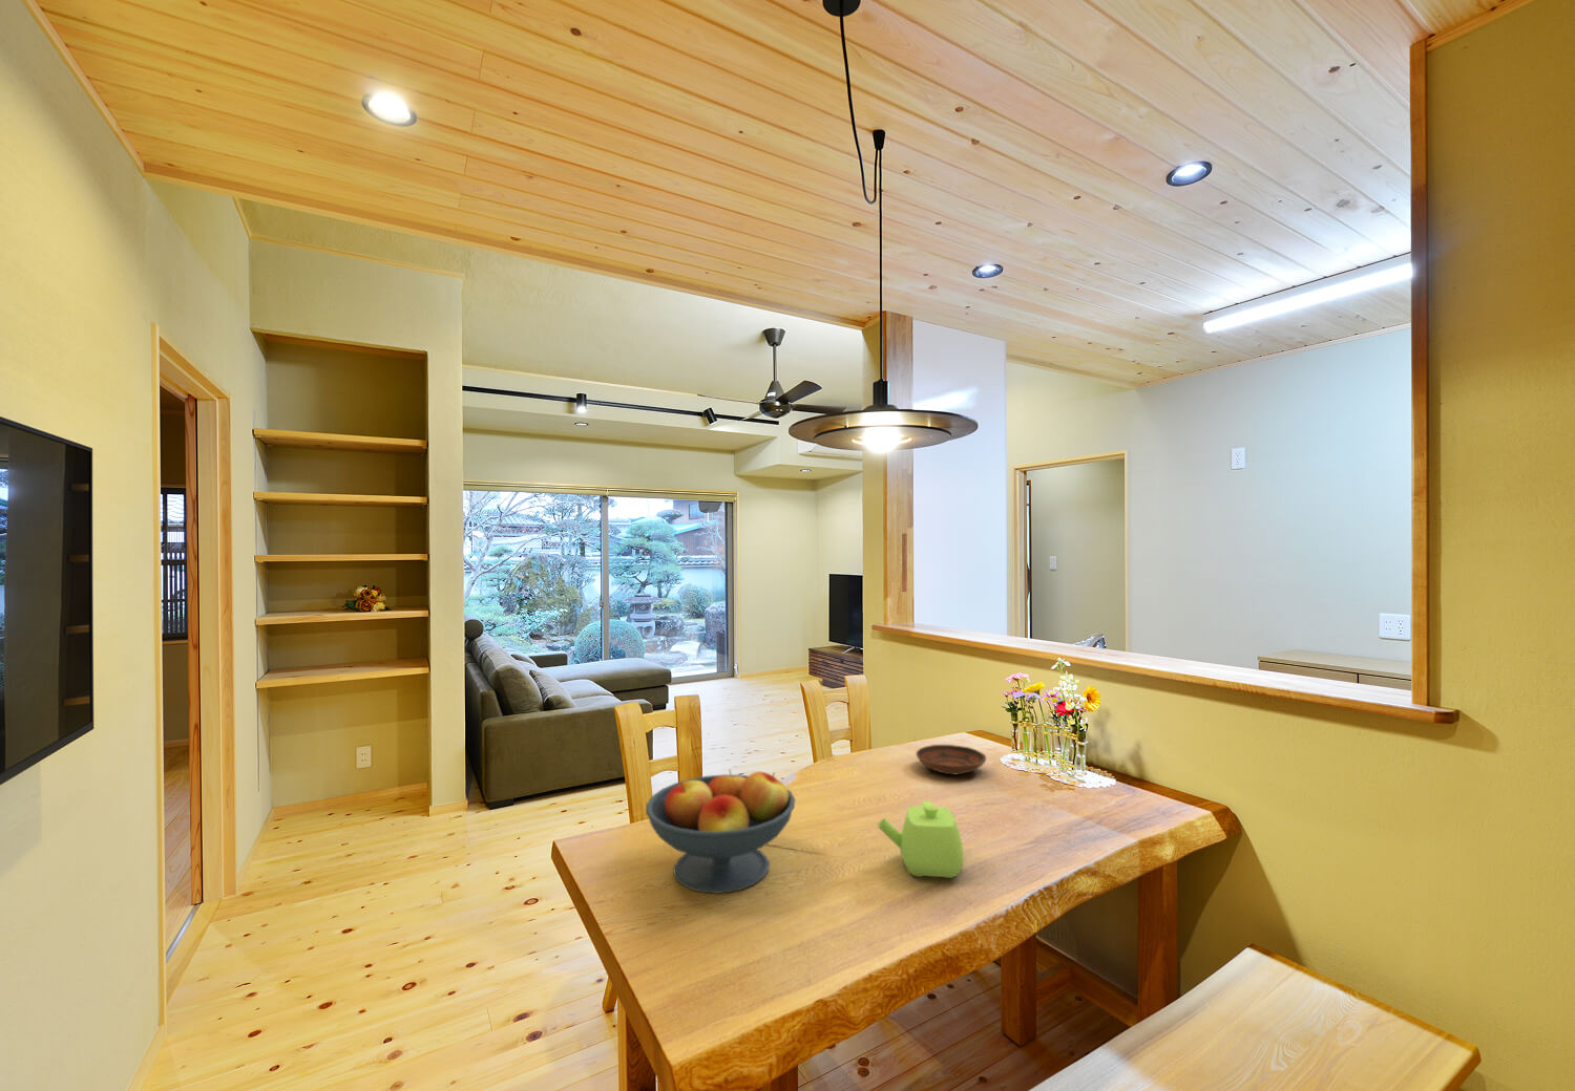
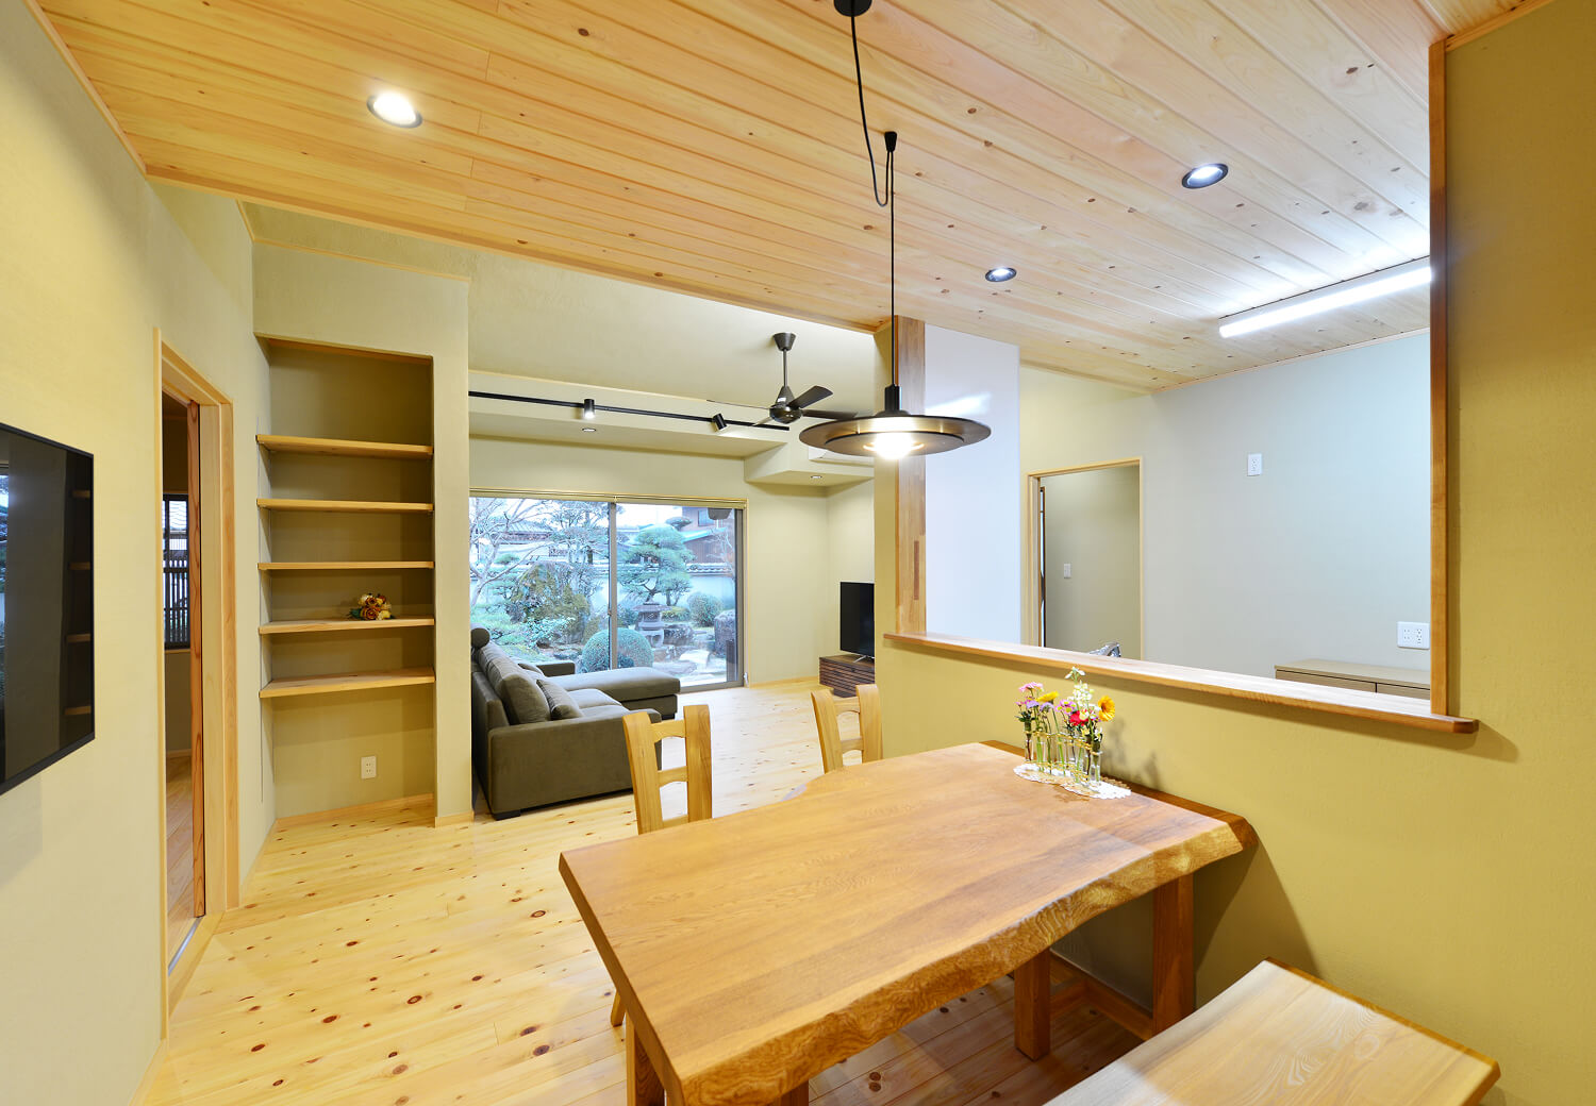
- fruit bowl [645,768,796,895]
- bowl [914,744,987,775]
- teapot [877,799,963,879]
